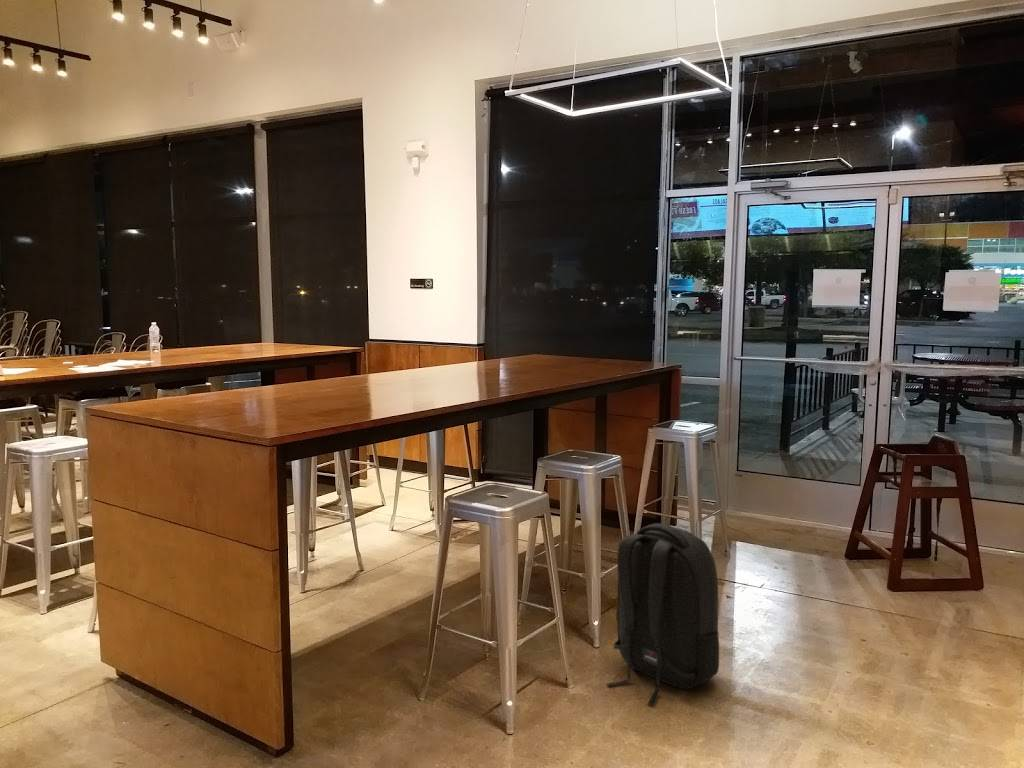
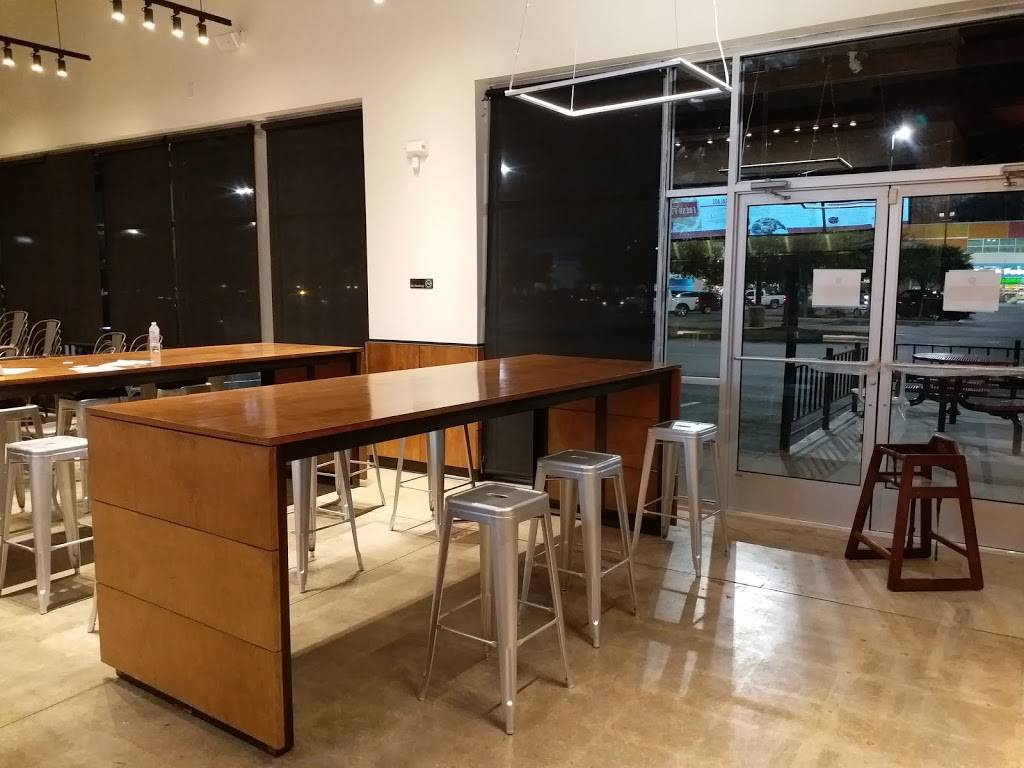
- backpack [606,522,720,707]
